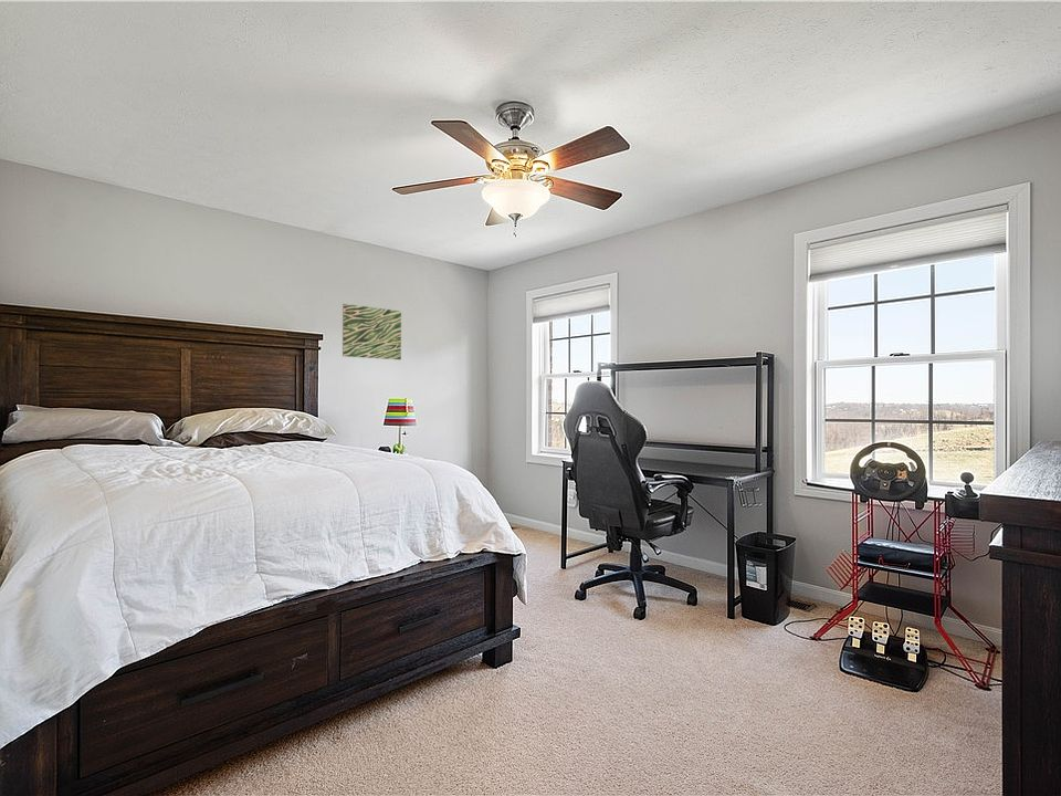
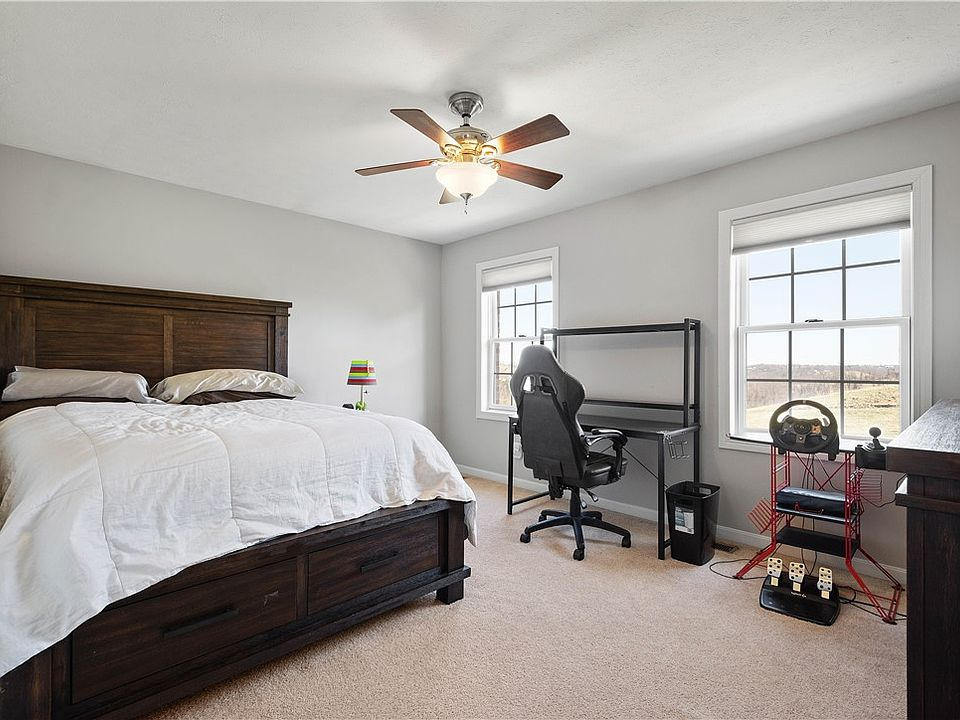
- wall art [342,303,402,360]
